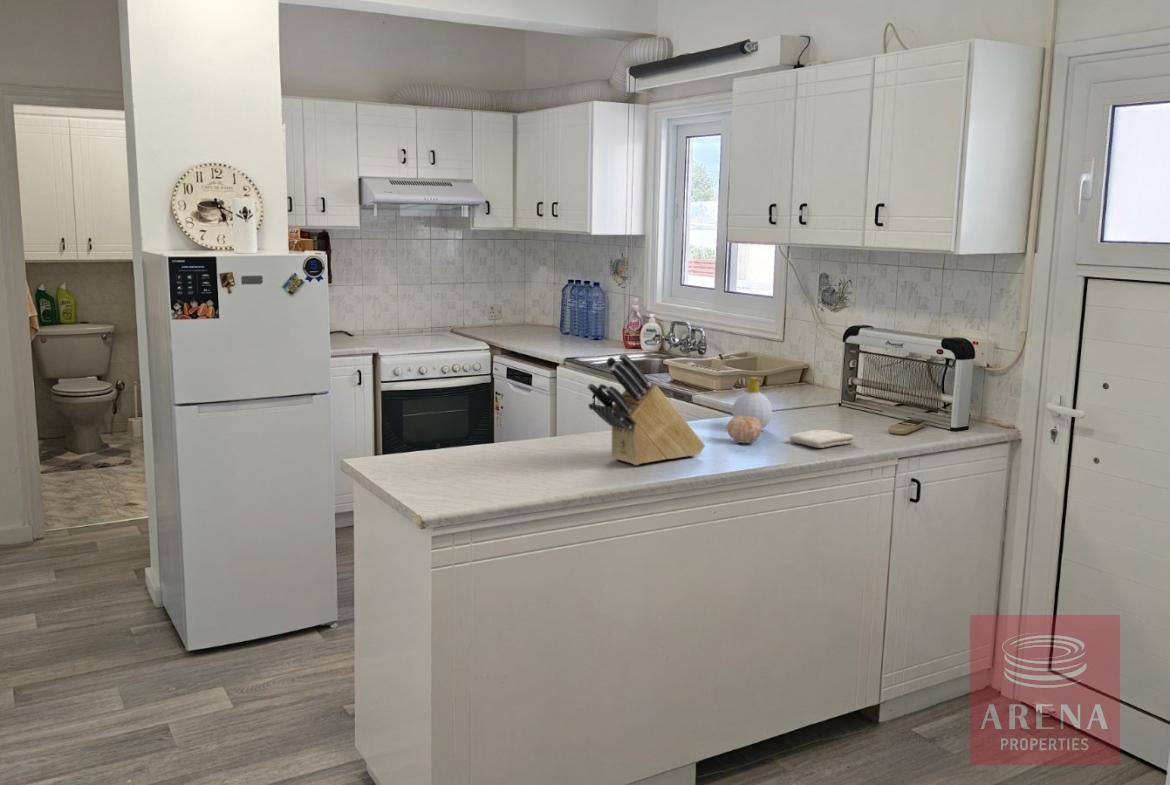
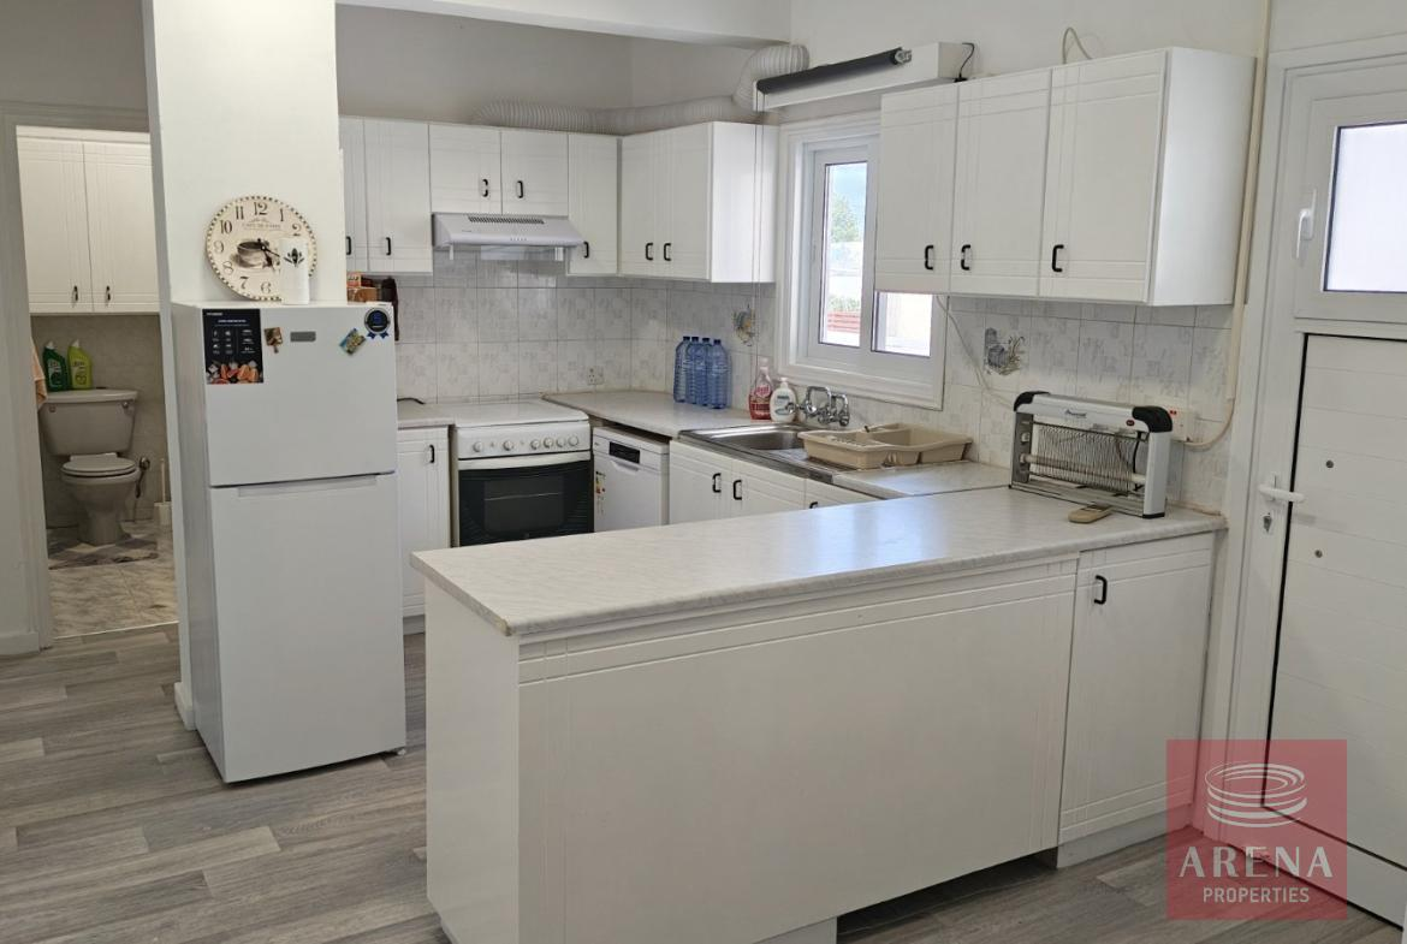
- knife block [586,353,706,466]
- soap bottle [731,376,773,430]
- fruit [725,416,763,444]
- washcloth [789,429,855,449]
